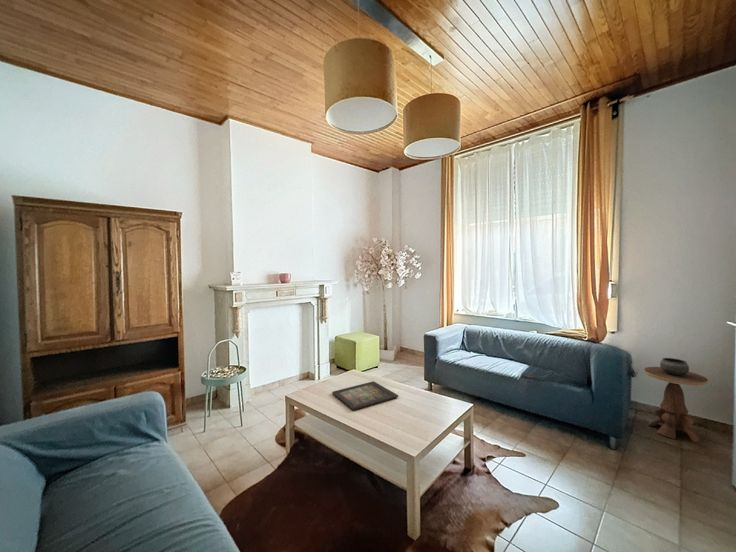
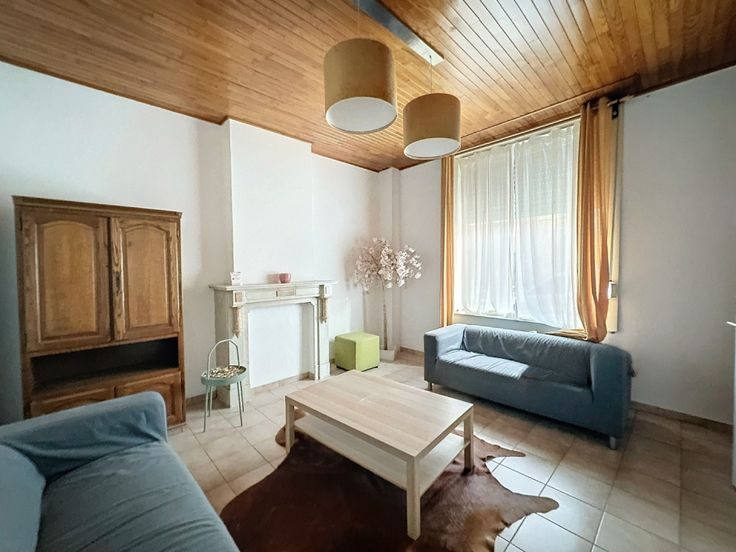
- side table [643,357,709,443]
- icon panel [331,380,399,411]
